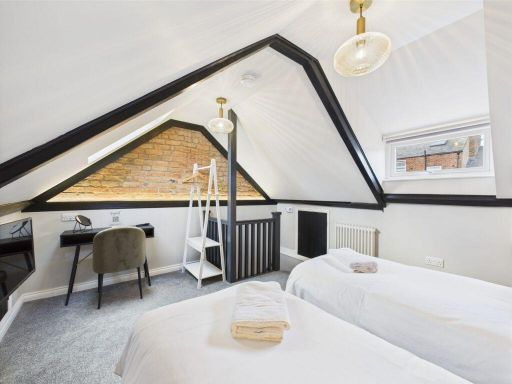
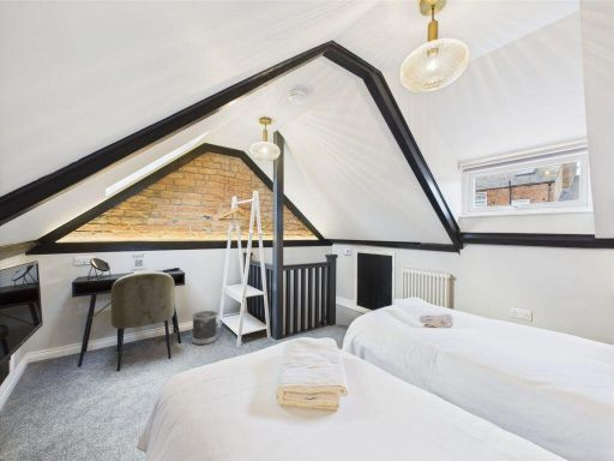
+ wastebasket [191,310,218,346]
